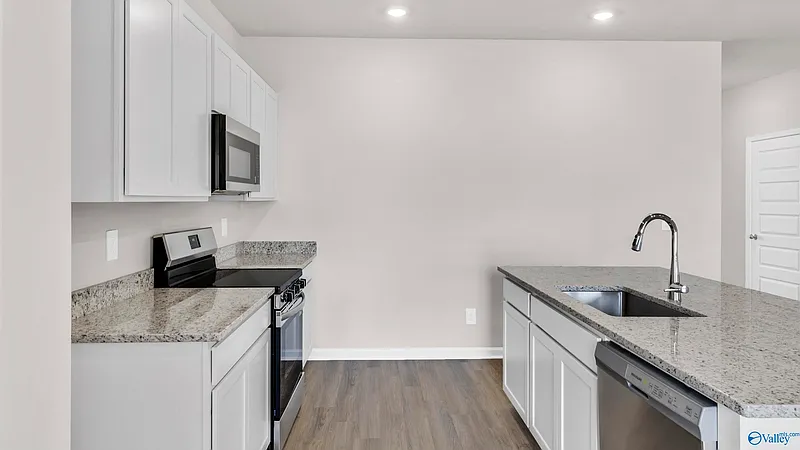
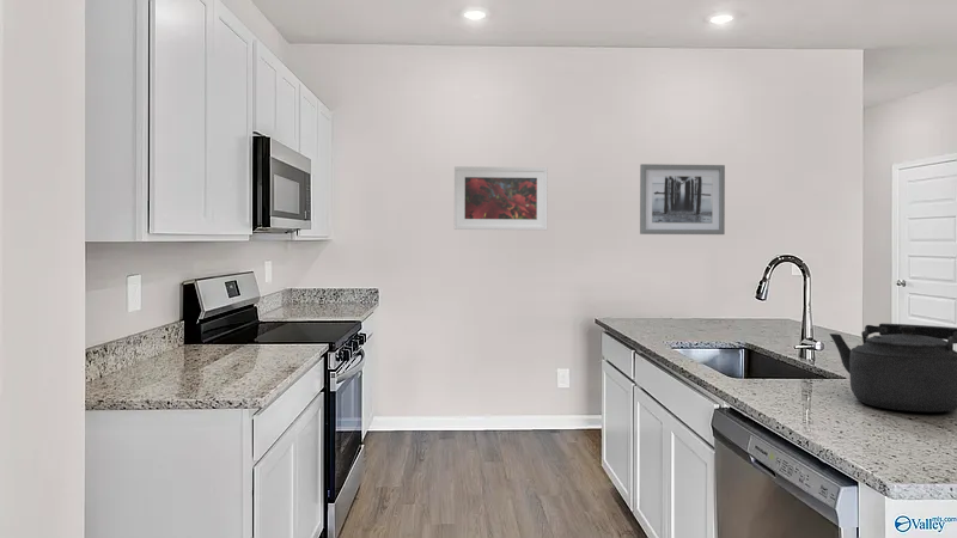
+ kettle [828,323,957,412]
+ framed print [453,165,549,231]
+ wall art [639,163,726,236]
